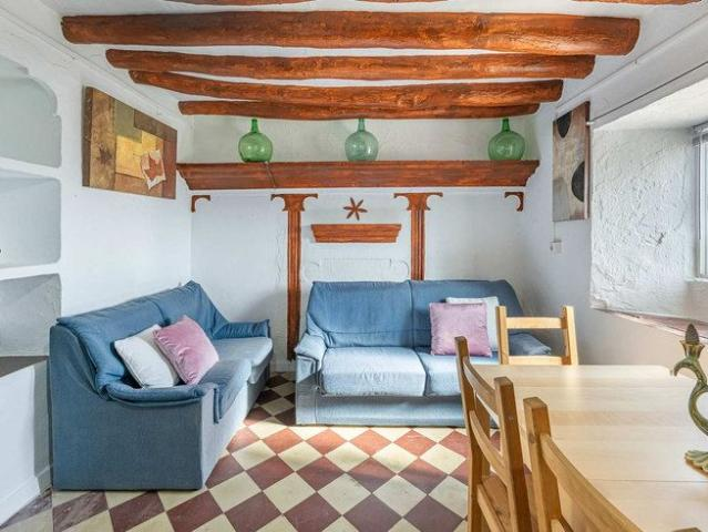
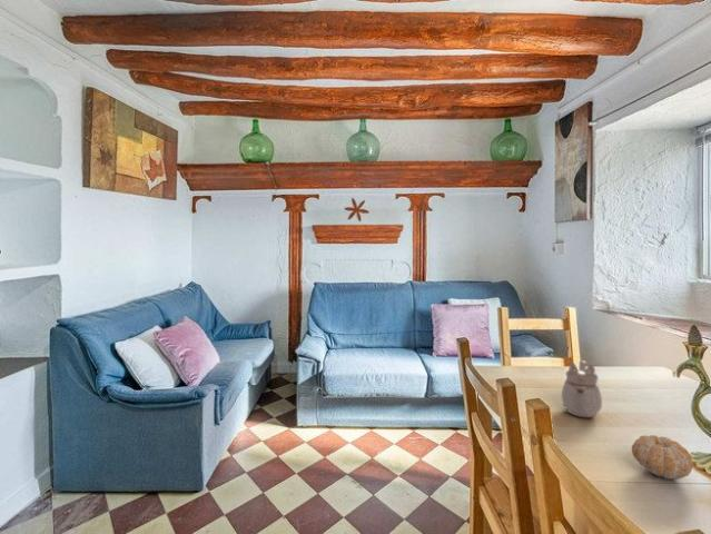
+ teapot [561,359,603,418]
+ fruit [631,434,694,481]
